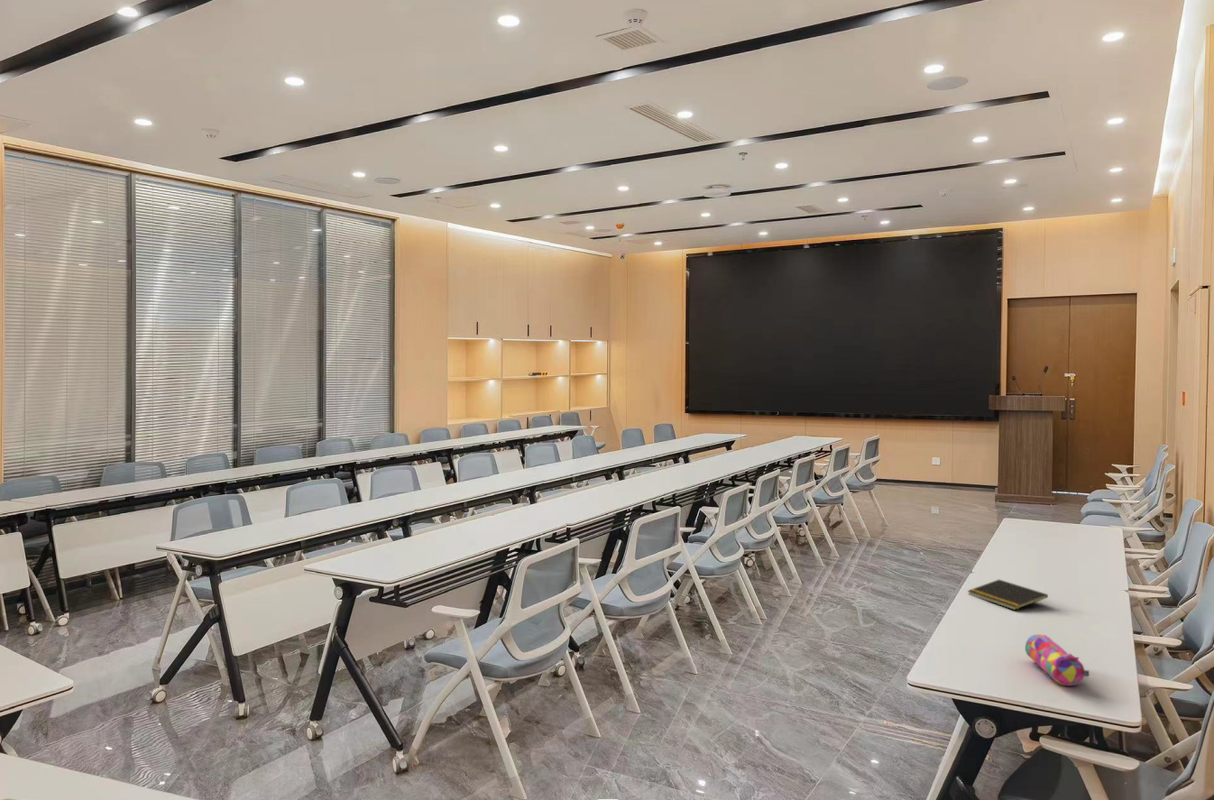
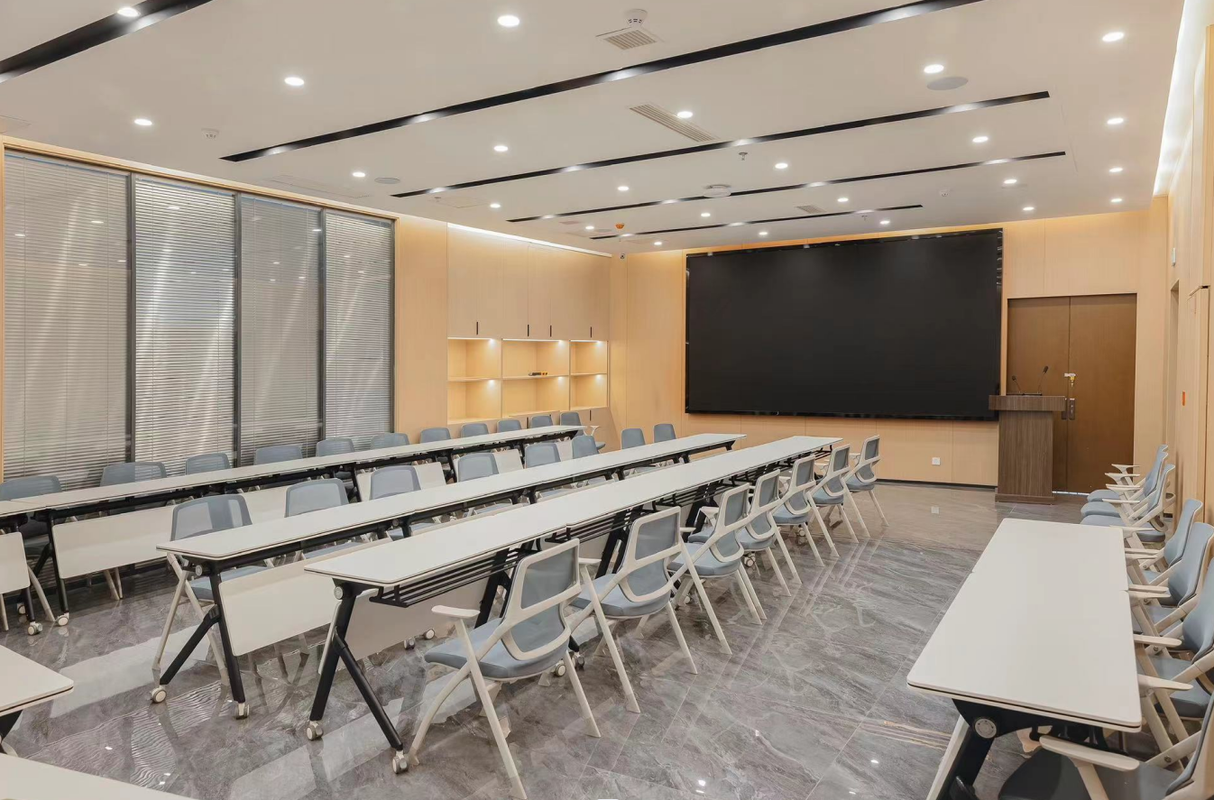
- notepad [967,579,1049,611]
- pencil case [1024,634,1090,687]
